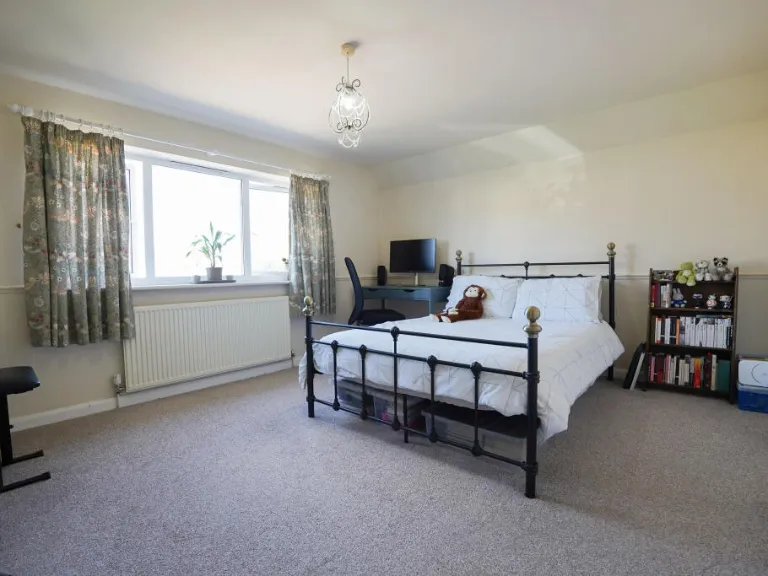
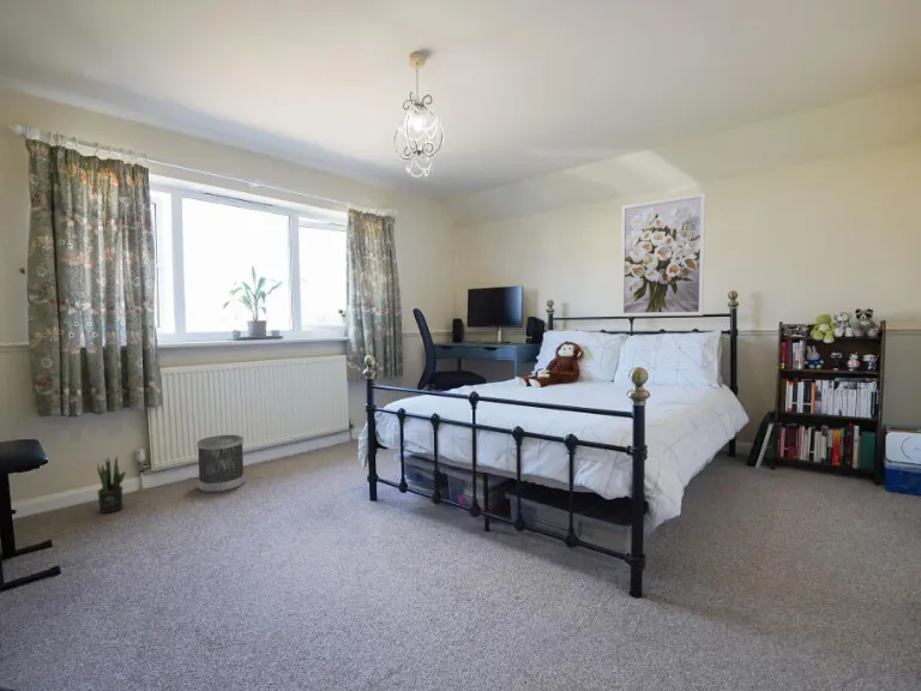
+ wall art [619,192,706,318]
+ potted plant [96,455,127,515]
+ wastebasket [195,434,246,494]
